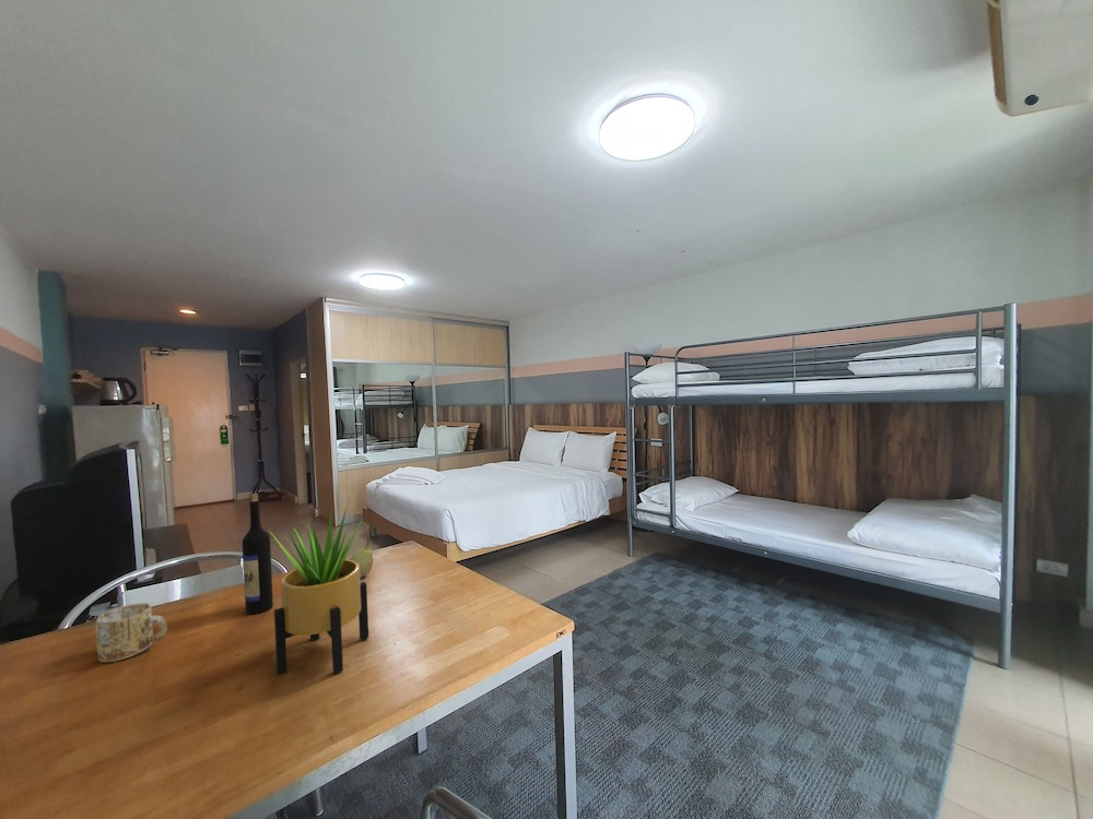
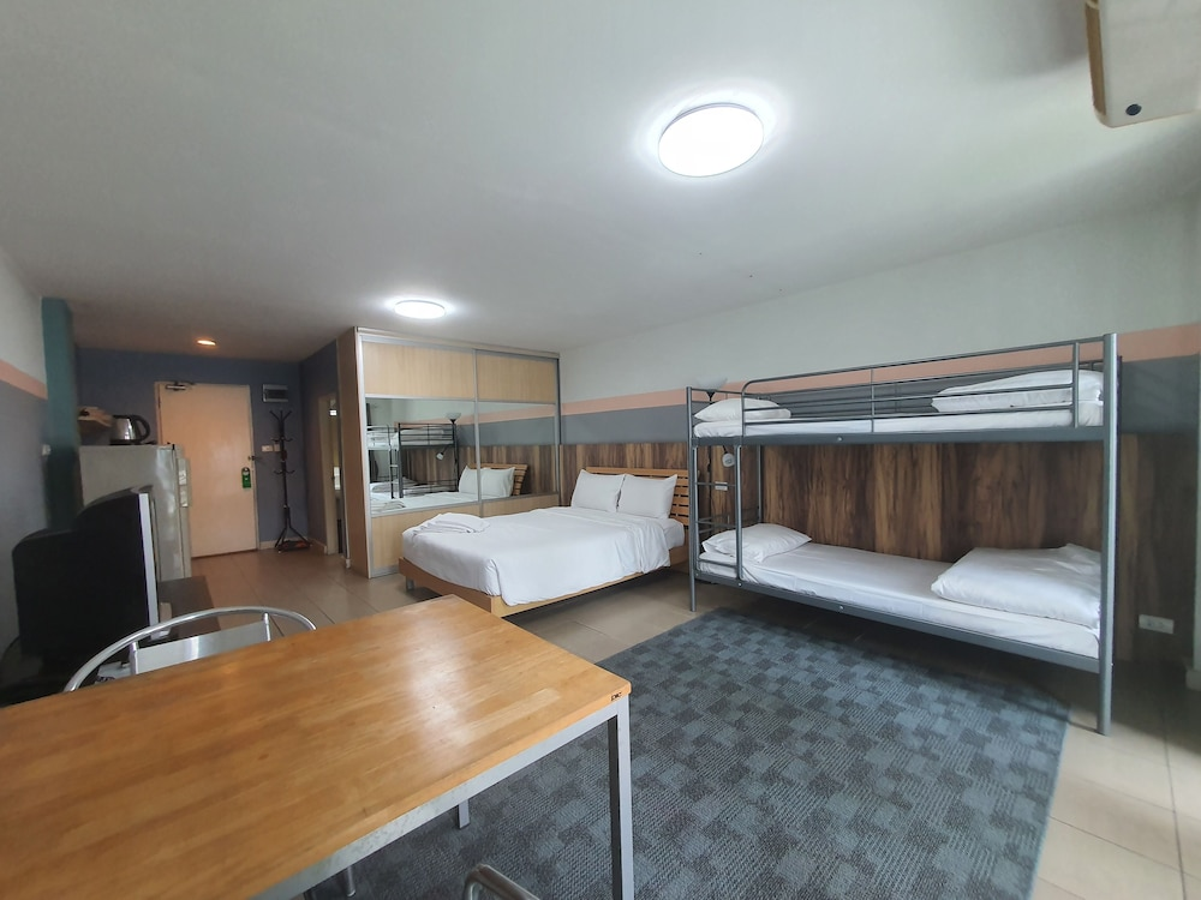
- fruit [349,537,374,579]
- potted plant [269,507,369,675]
- mug [94,602,168,663]
- wine bottle [242,492,274,615]
